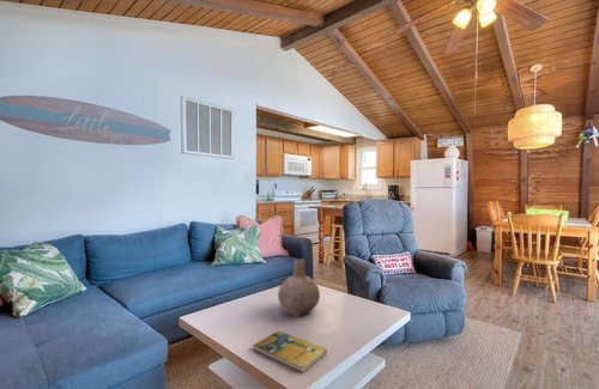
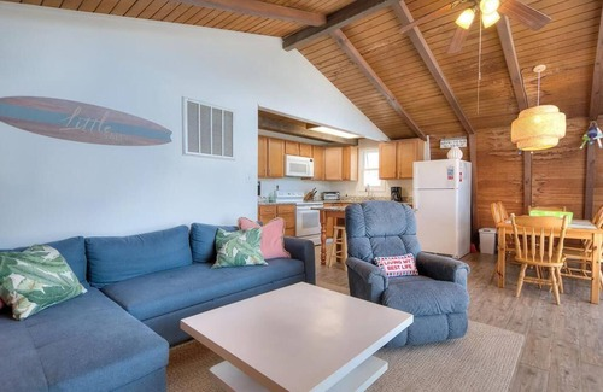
- vase [277,257,321,317]
- booklet [252,330,328,373]
